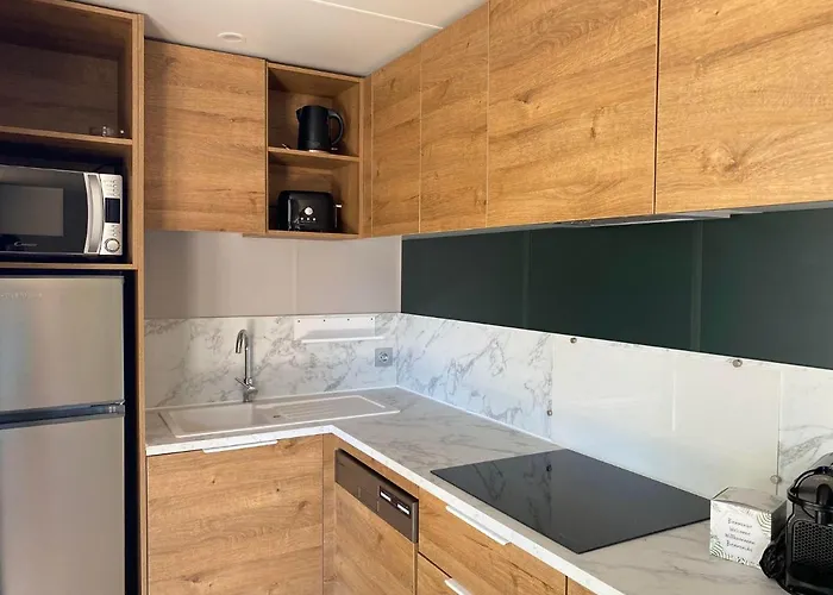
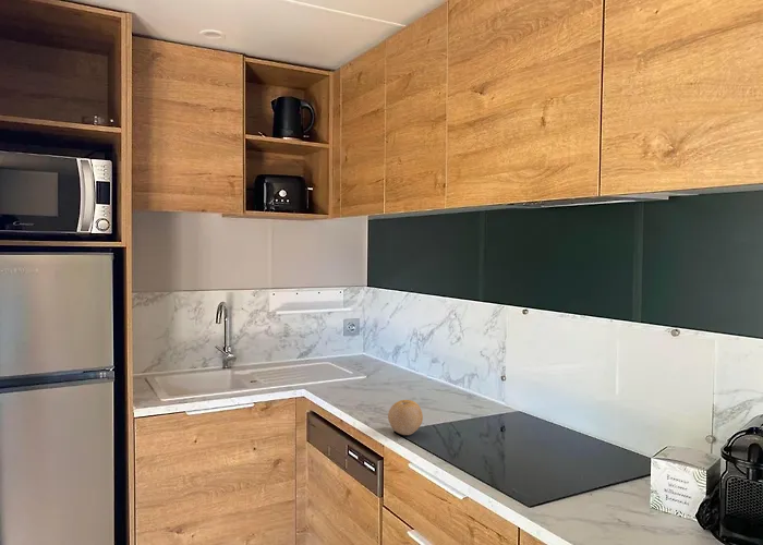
+ fruit [387,399,424,436]
